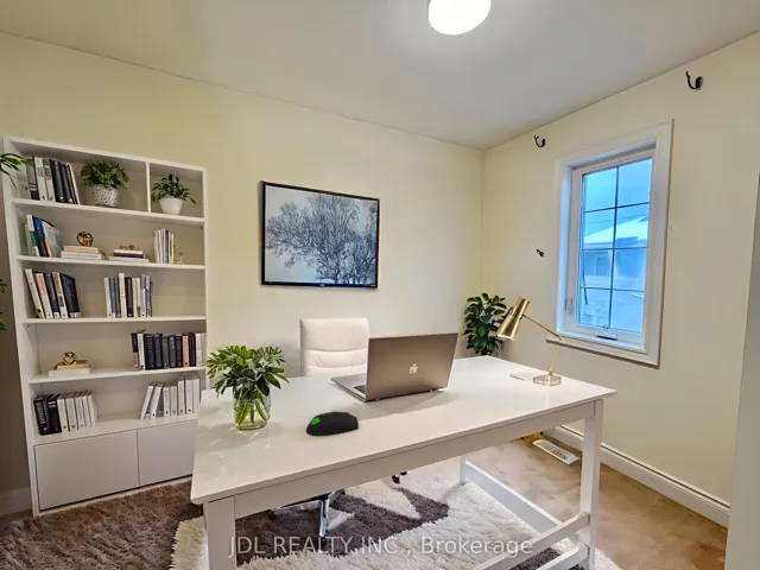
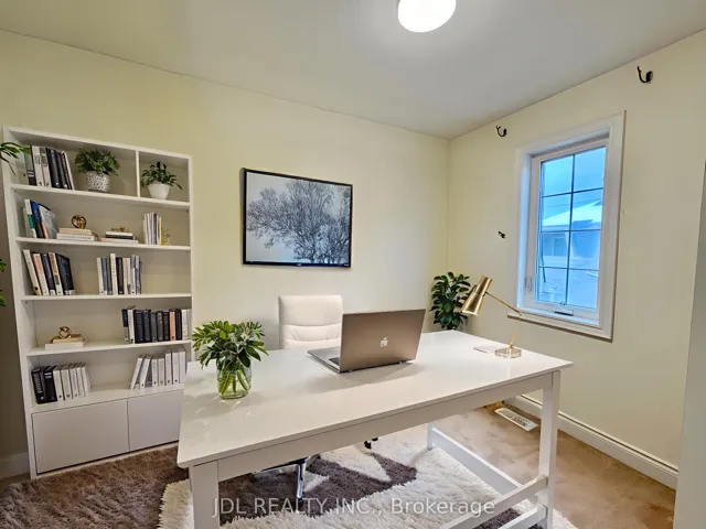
- computer mouse [305,410,360,437]
